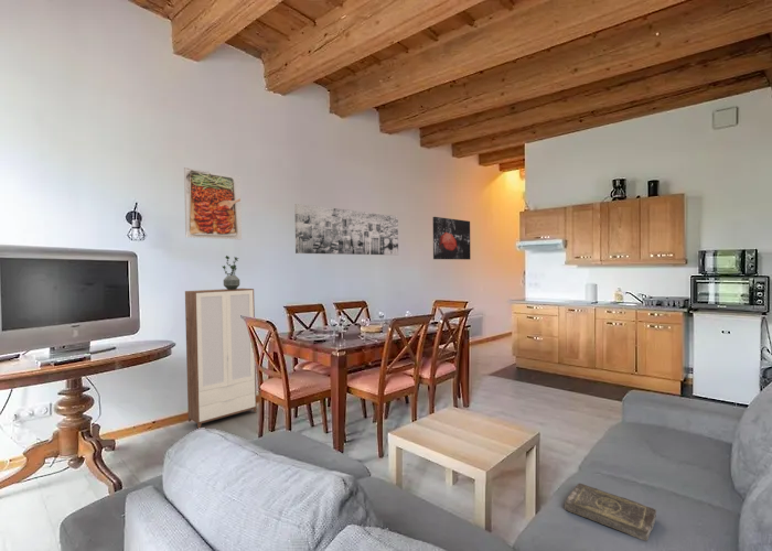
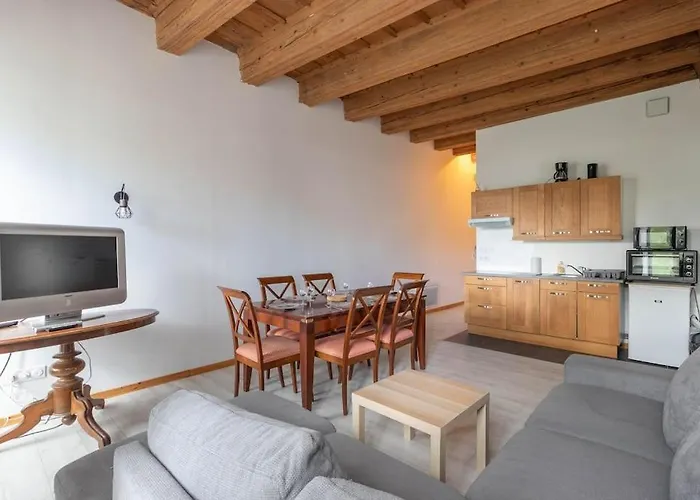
- book [564,483,657,542]
- wall art [293,203,399,256]
- cabinet [184,288,258,430]
- wall art [432,216,471,260]
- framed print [183,166,243,240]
- potted plant [222,255,240,290]
